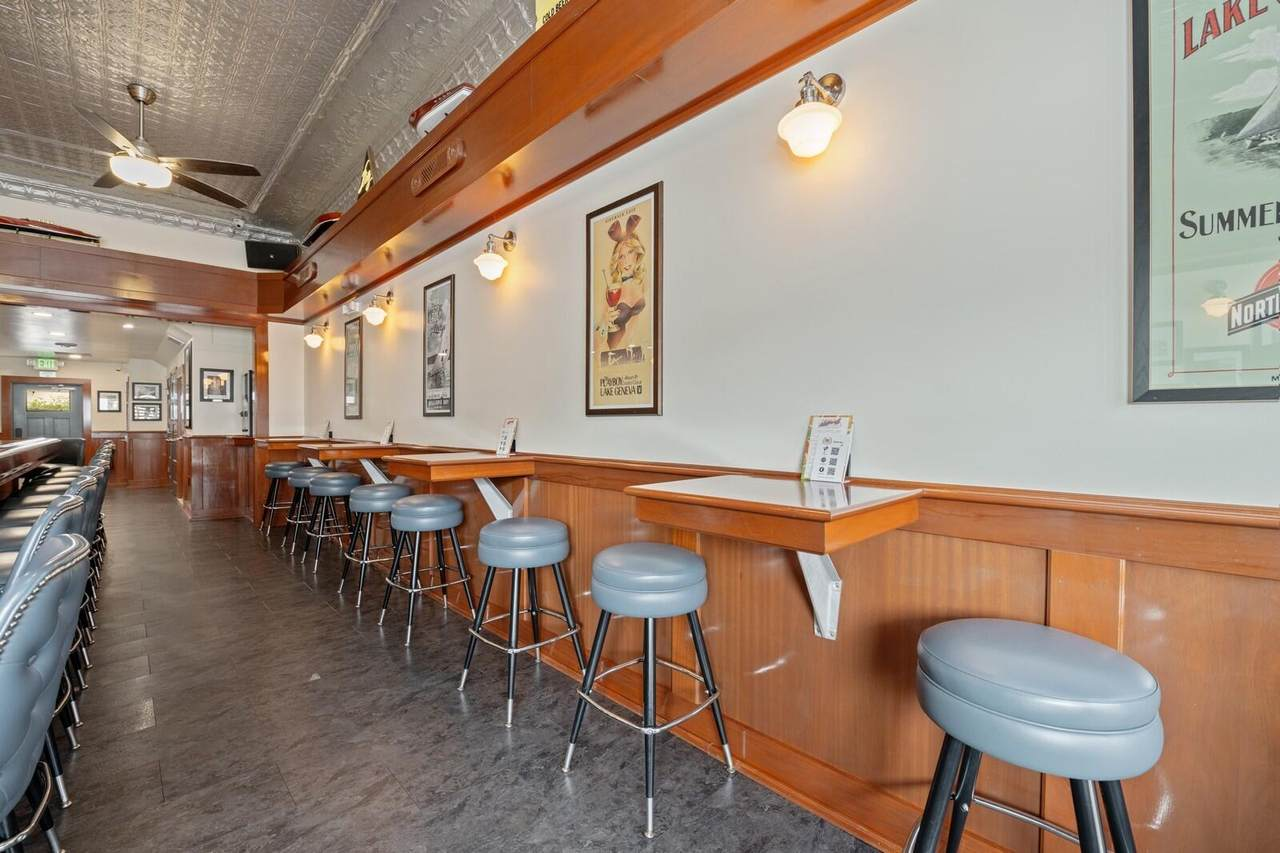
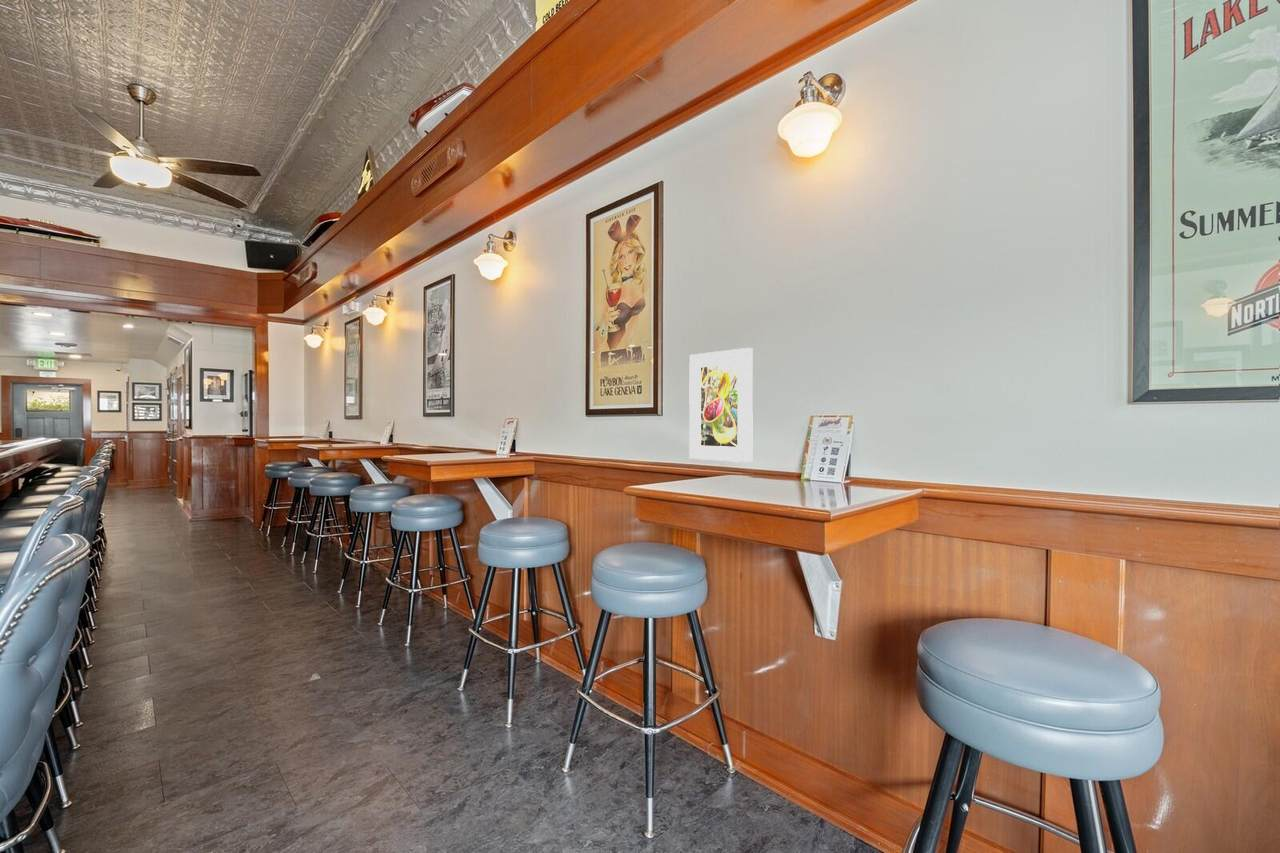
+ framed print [688,347,754,463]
